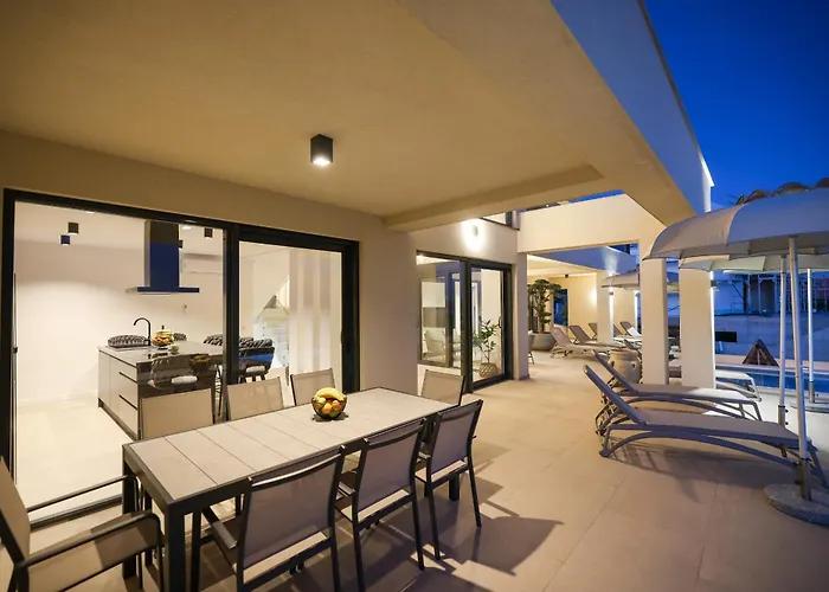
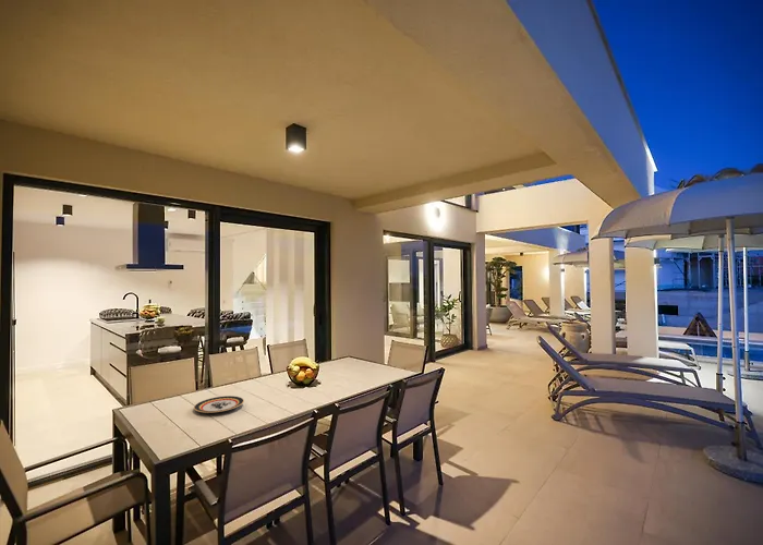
+ plate [193,395,245,414]
